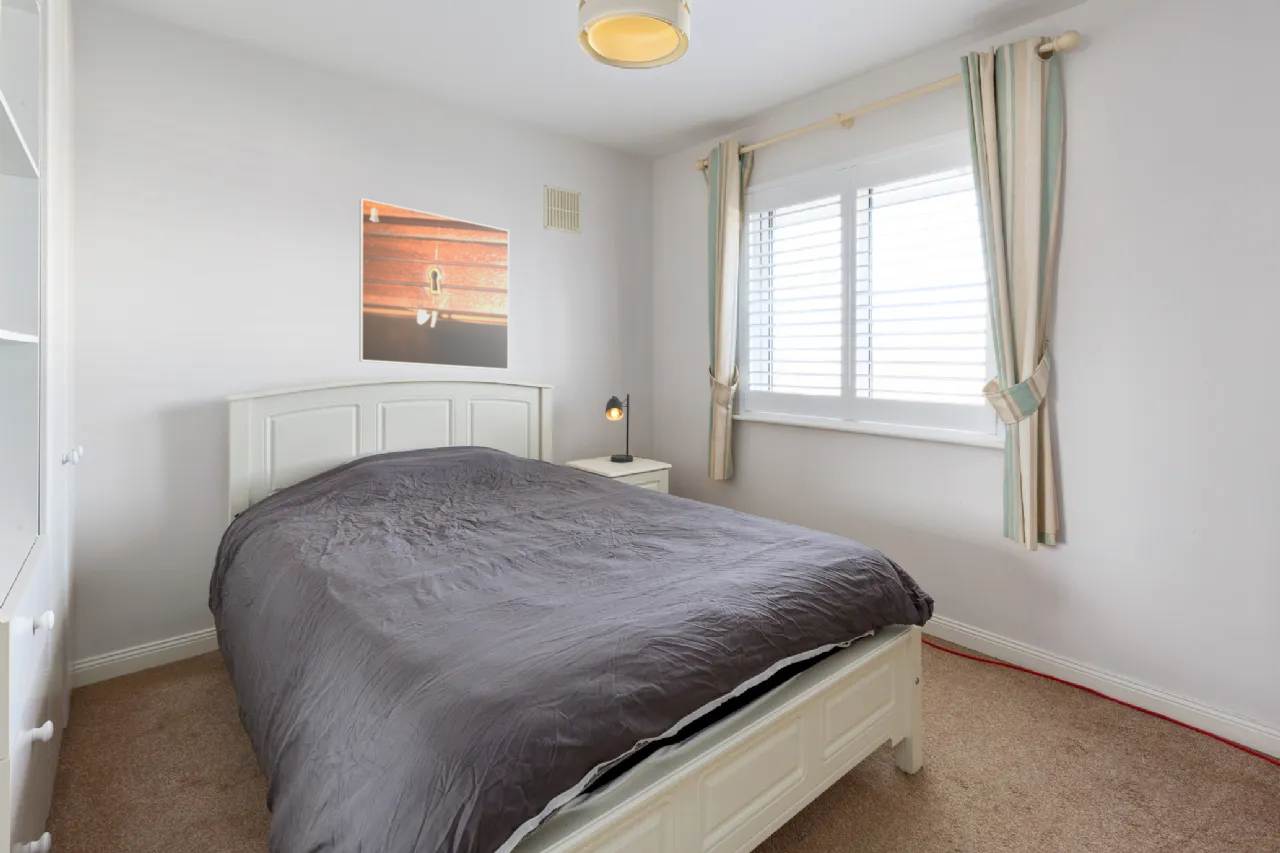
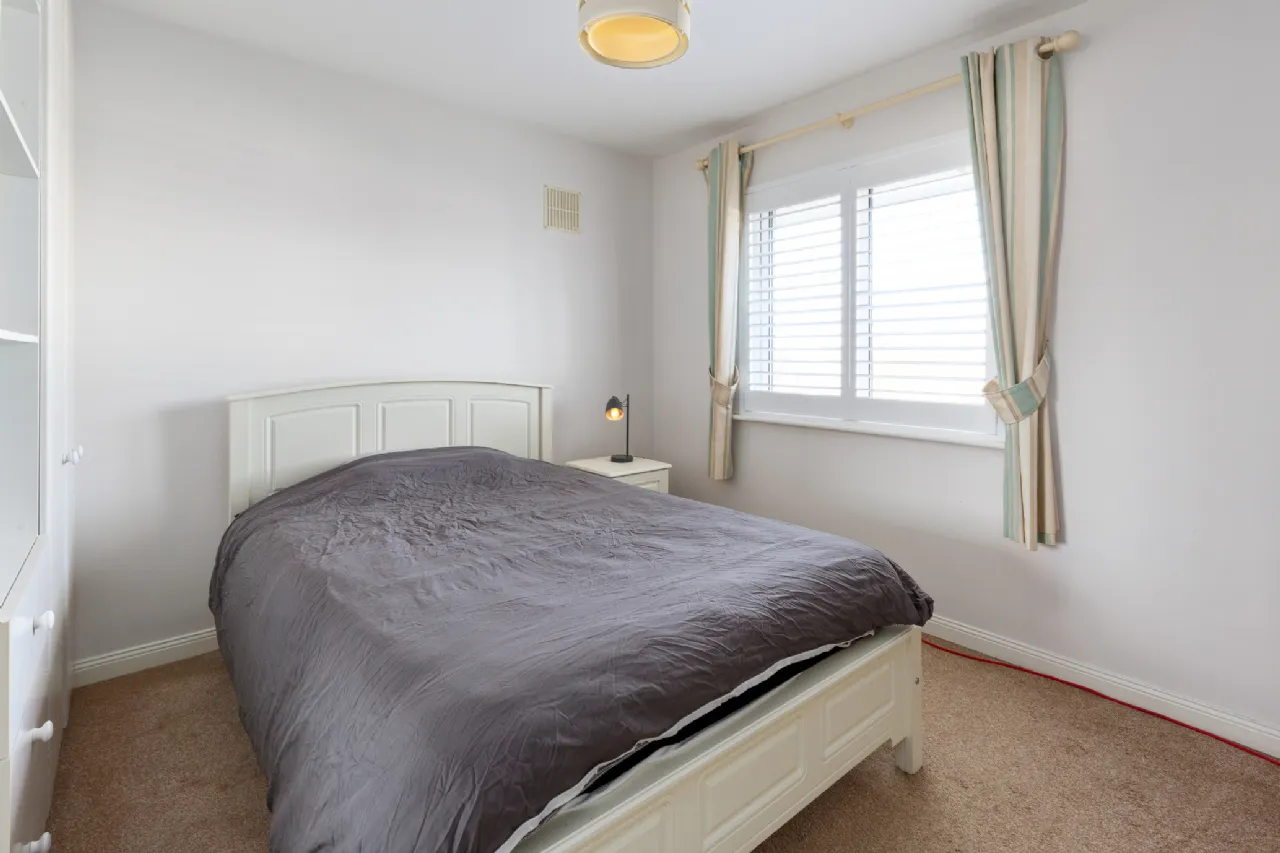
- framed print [358,197,510,371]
